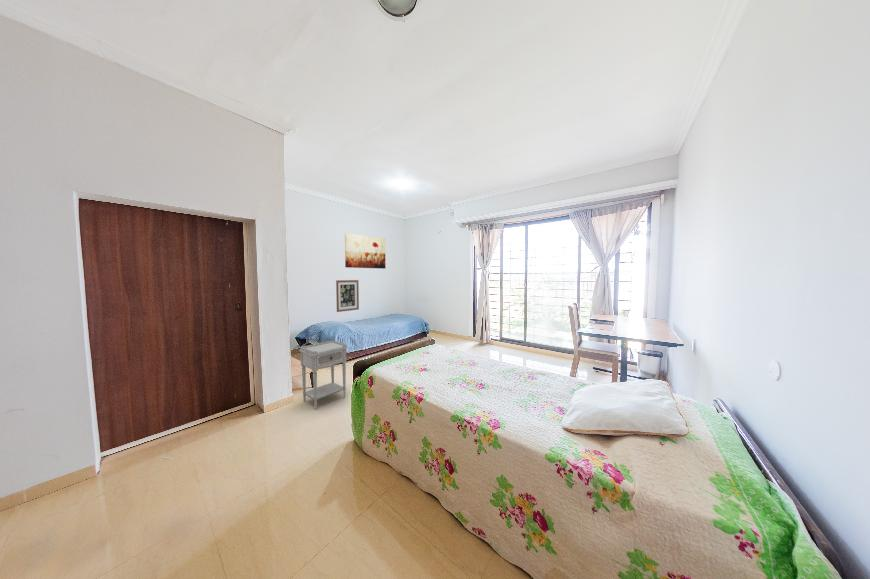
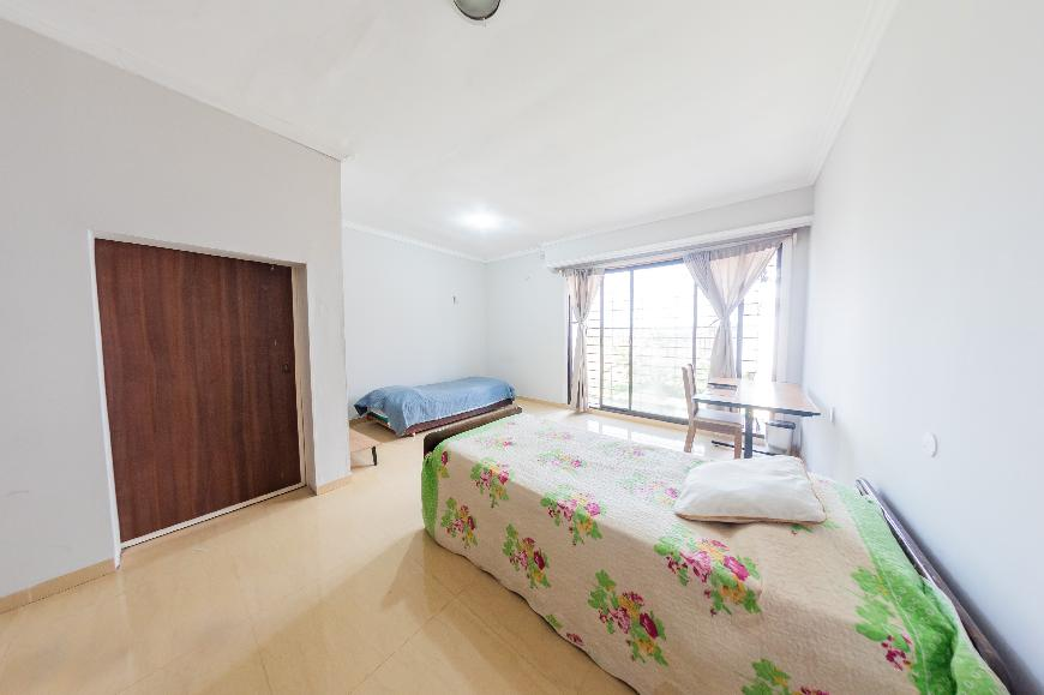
- nightstand [298,339,349,410]
- wall art [344,232,386,270]
- wall art [335,279,360,313]
